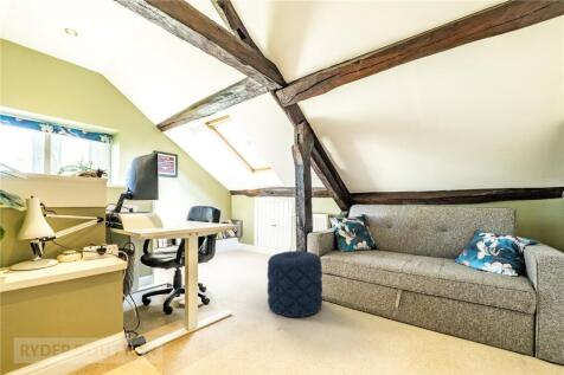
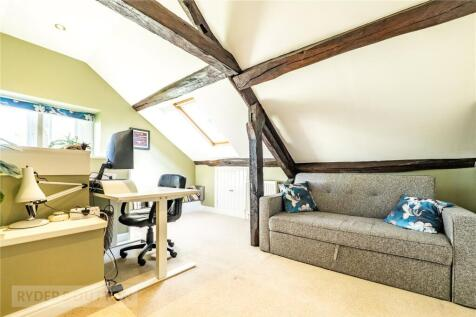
- pouf [267,250,323,318]
